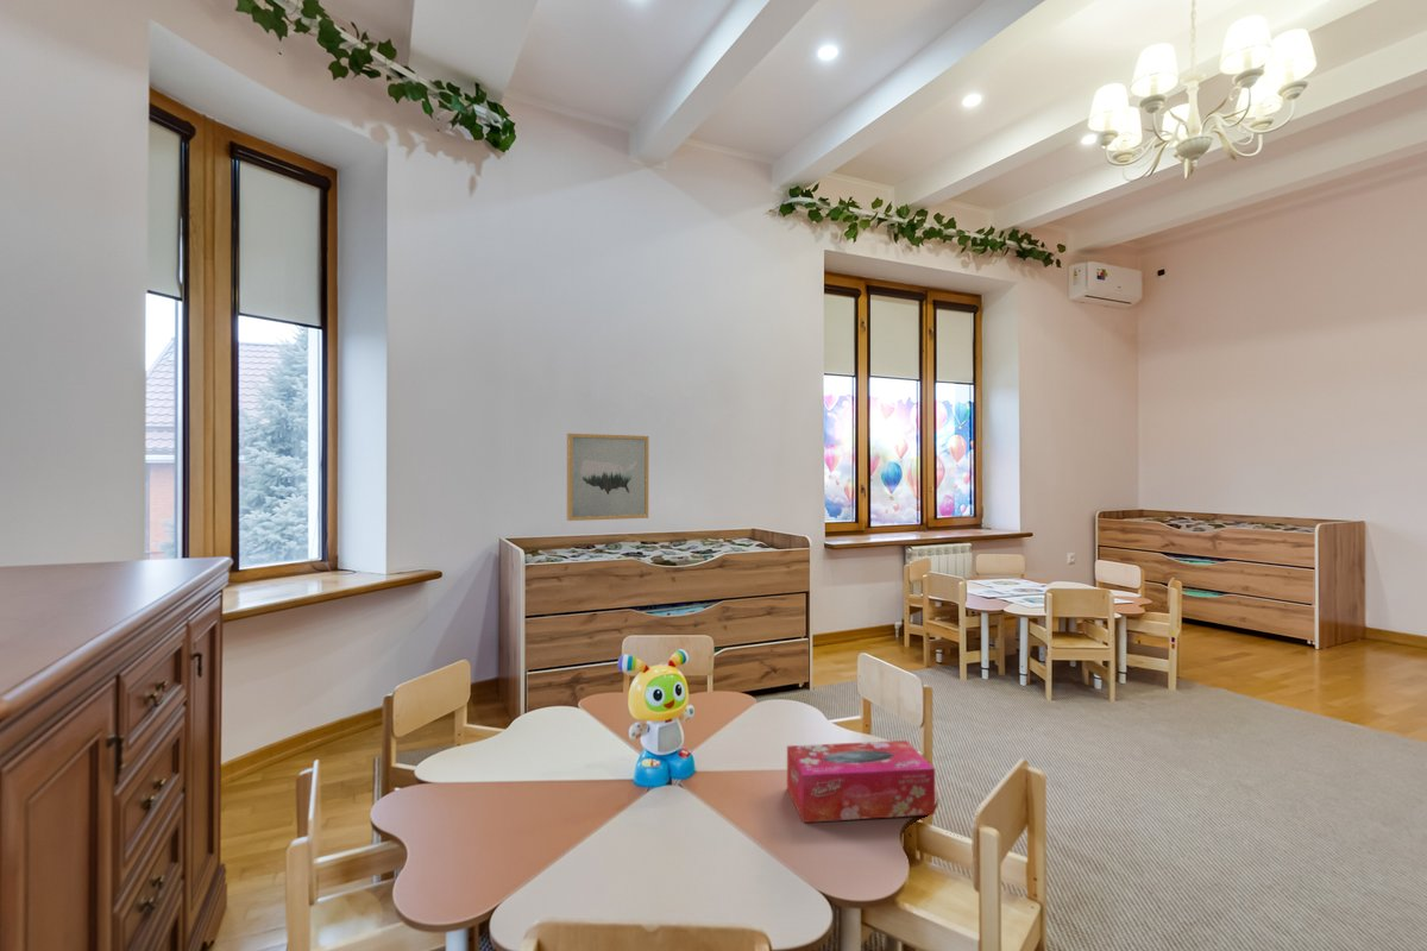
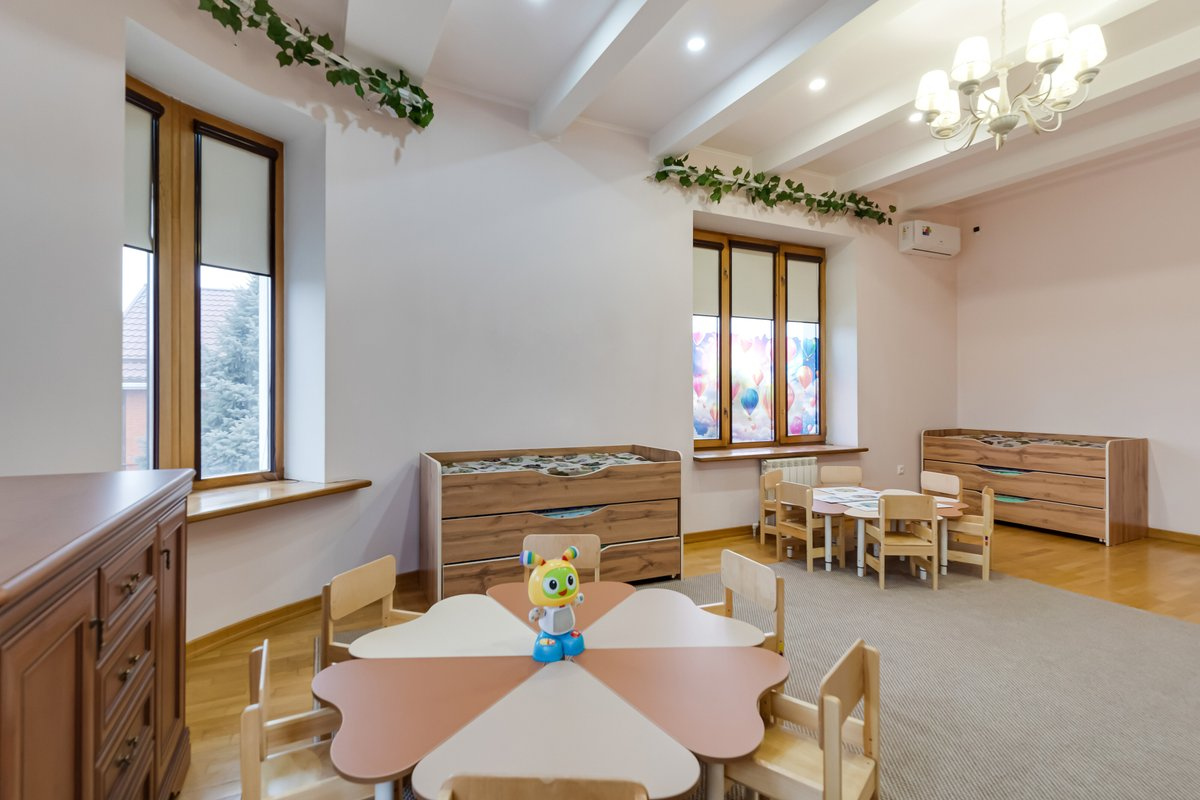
- tissue box [786,739,936,824]
- wall art [566,433,649,522]
